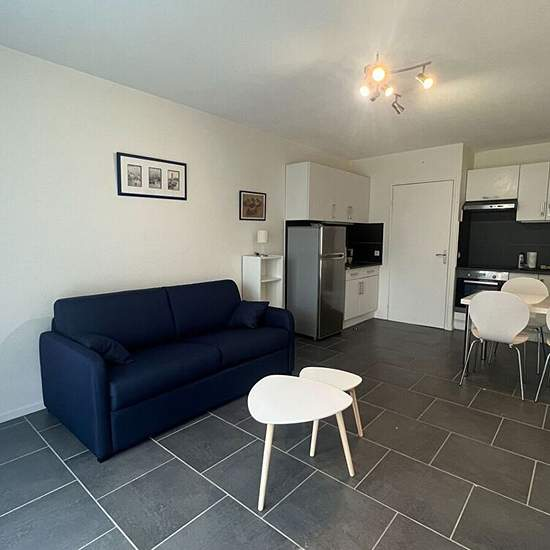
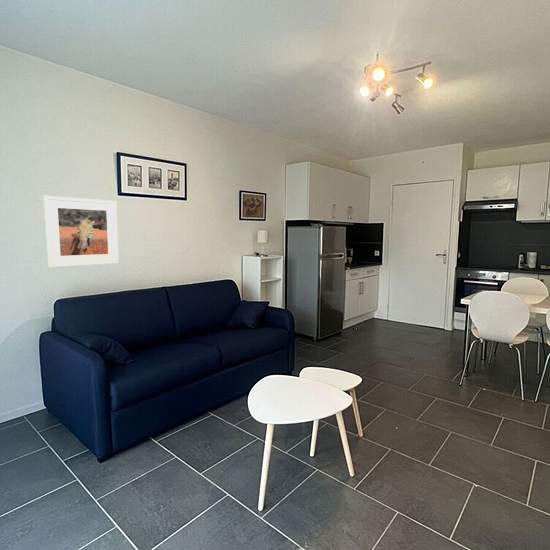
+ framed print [43,195,120,268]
